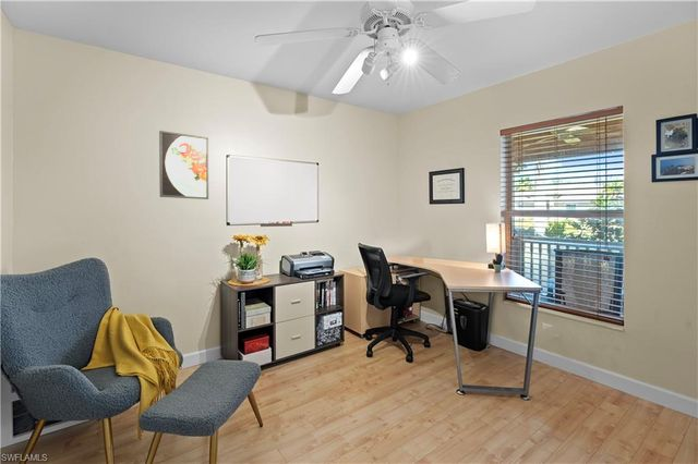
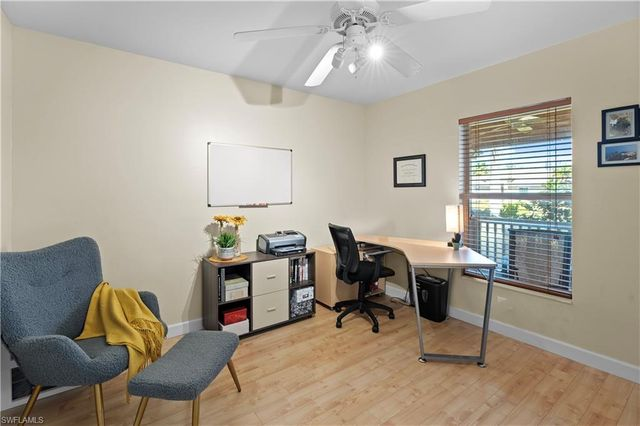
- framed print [158,130,209,200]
